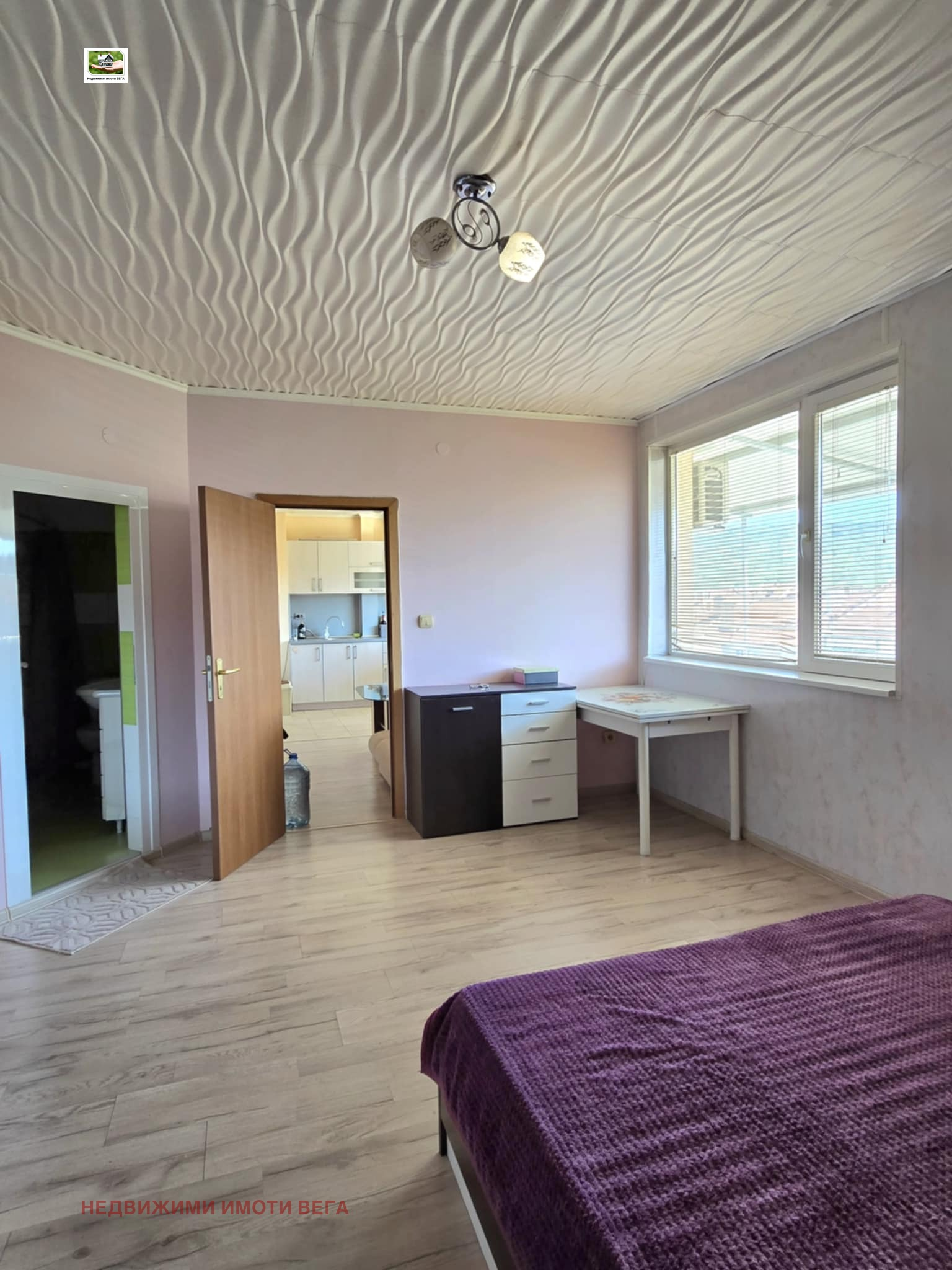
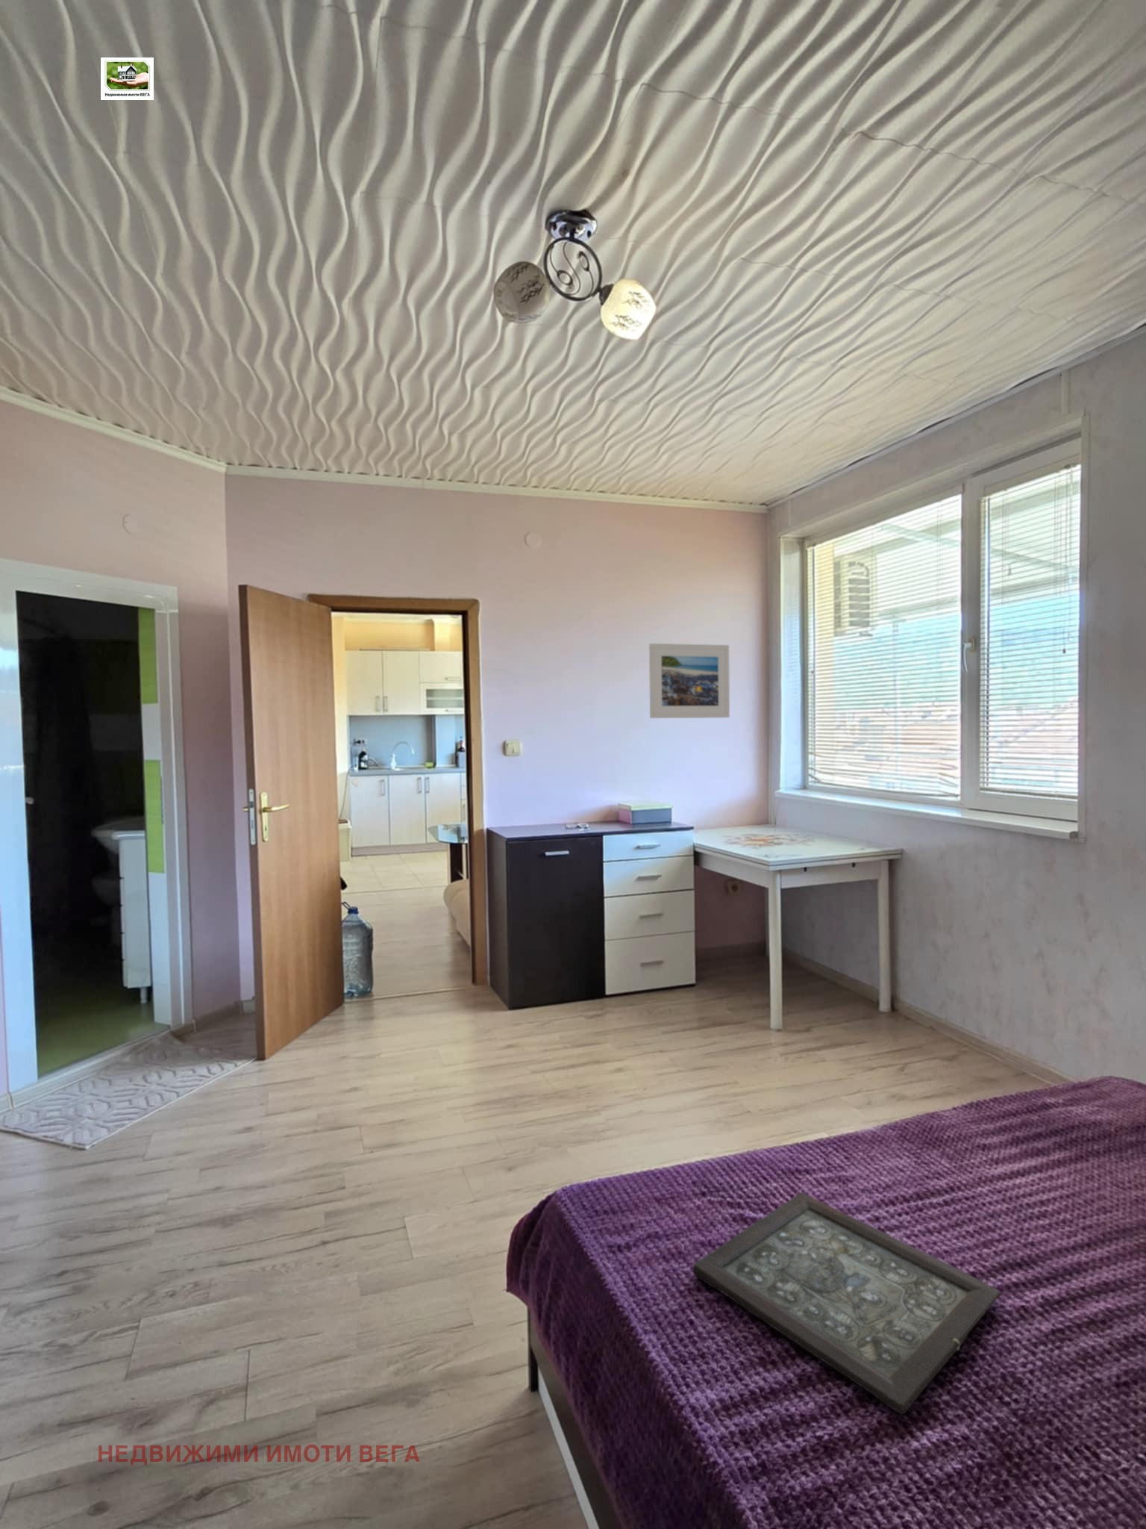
+ tray [692,1192,1000,1415]
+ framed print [649,643,731,719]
